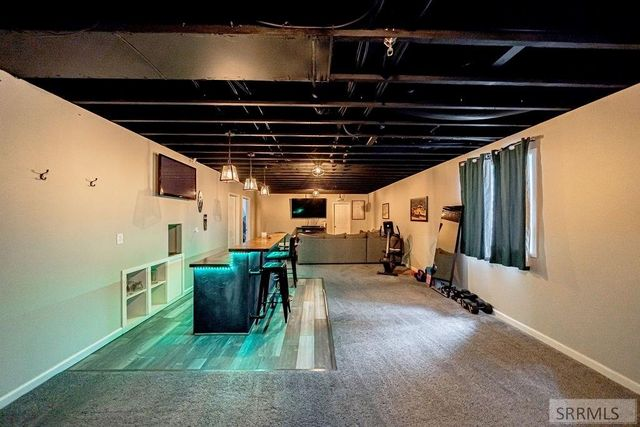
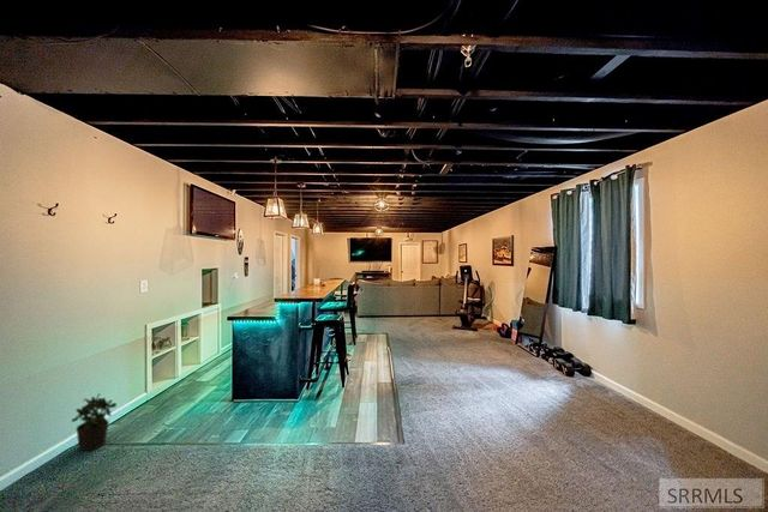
+ potted plant [71,392,118,452]
